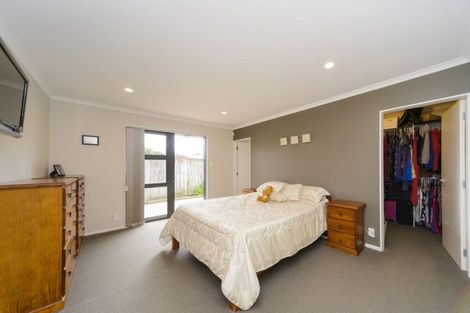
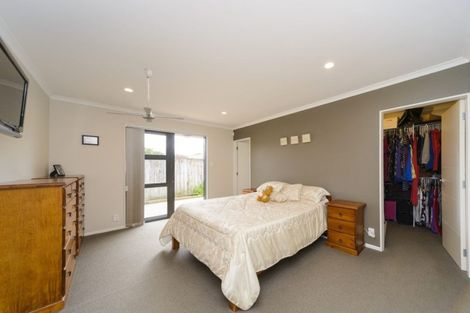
+ ceiling fan [106,67,185,123]
